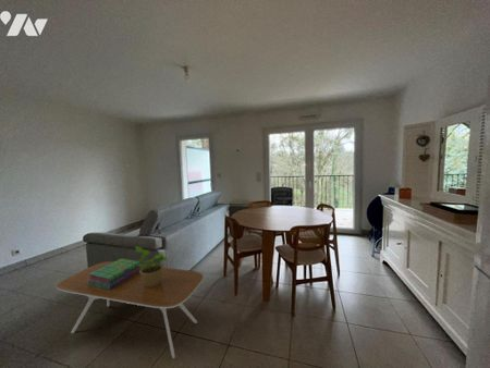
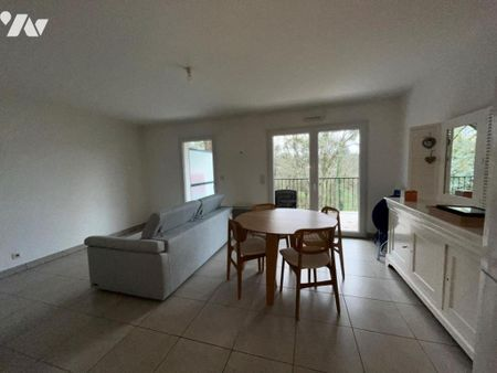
- potted plant [134,245,169,287]
- coffee table [56,260,205,359]
- stack of books [87,257,142,290]
